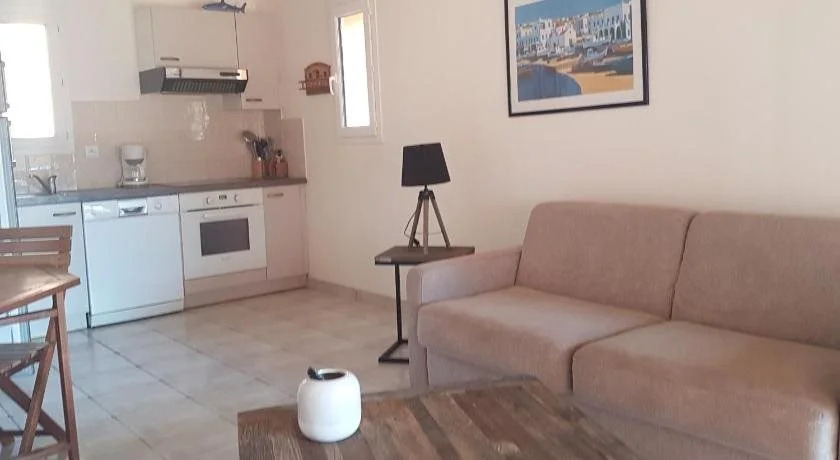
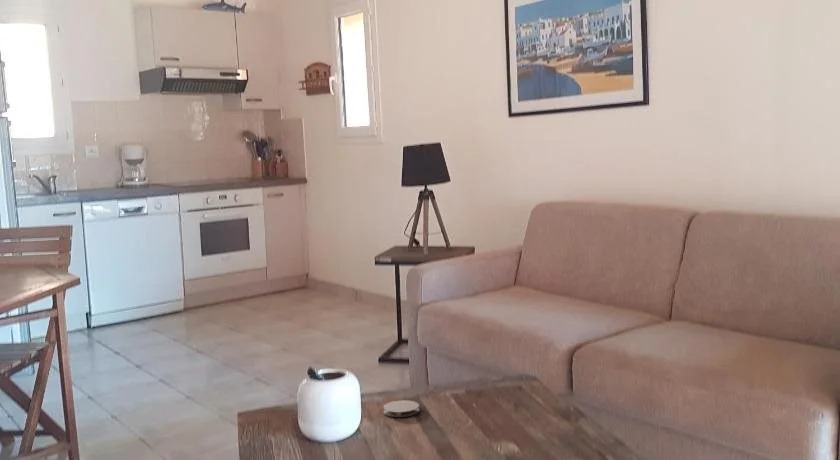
+ coaster [382,399,420,418]
